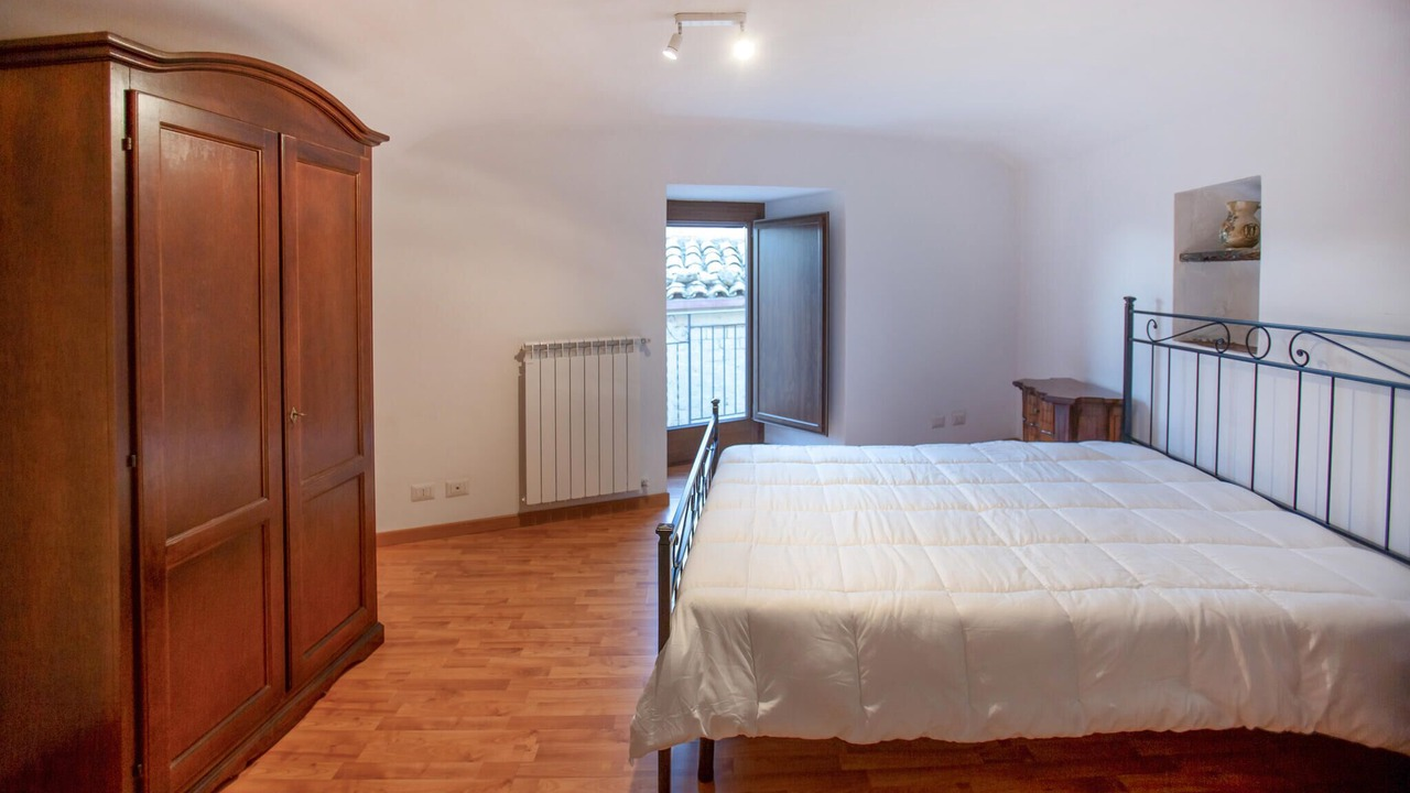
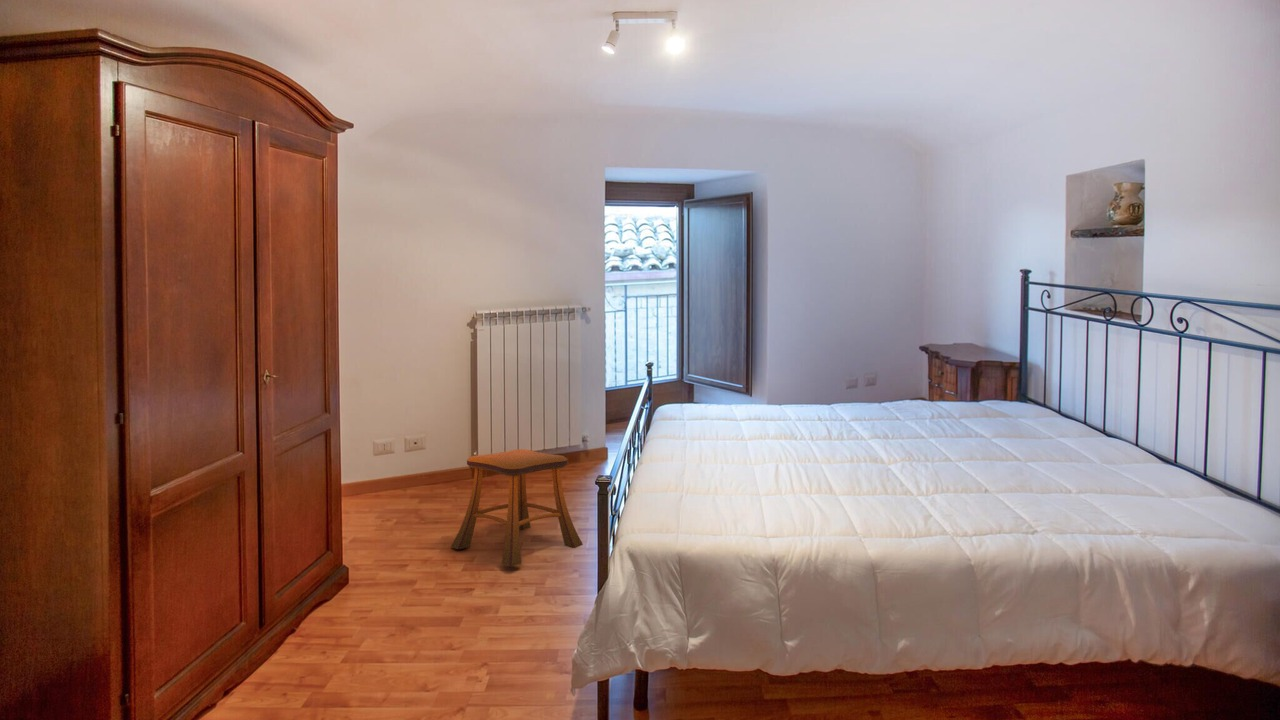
+ stool [450,448,584,568]
